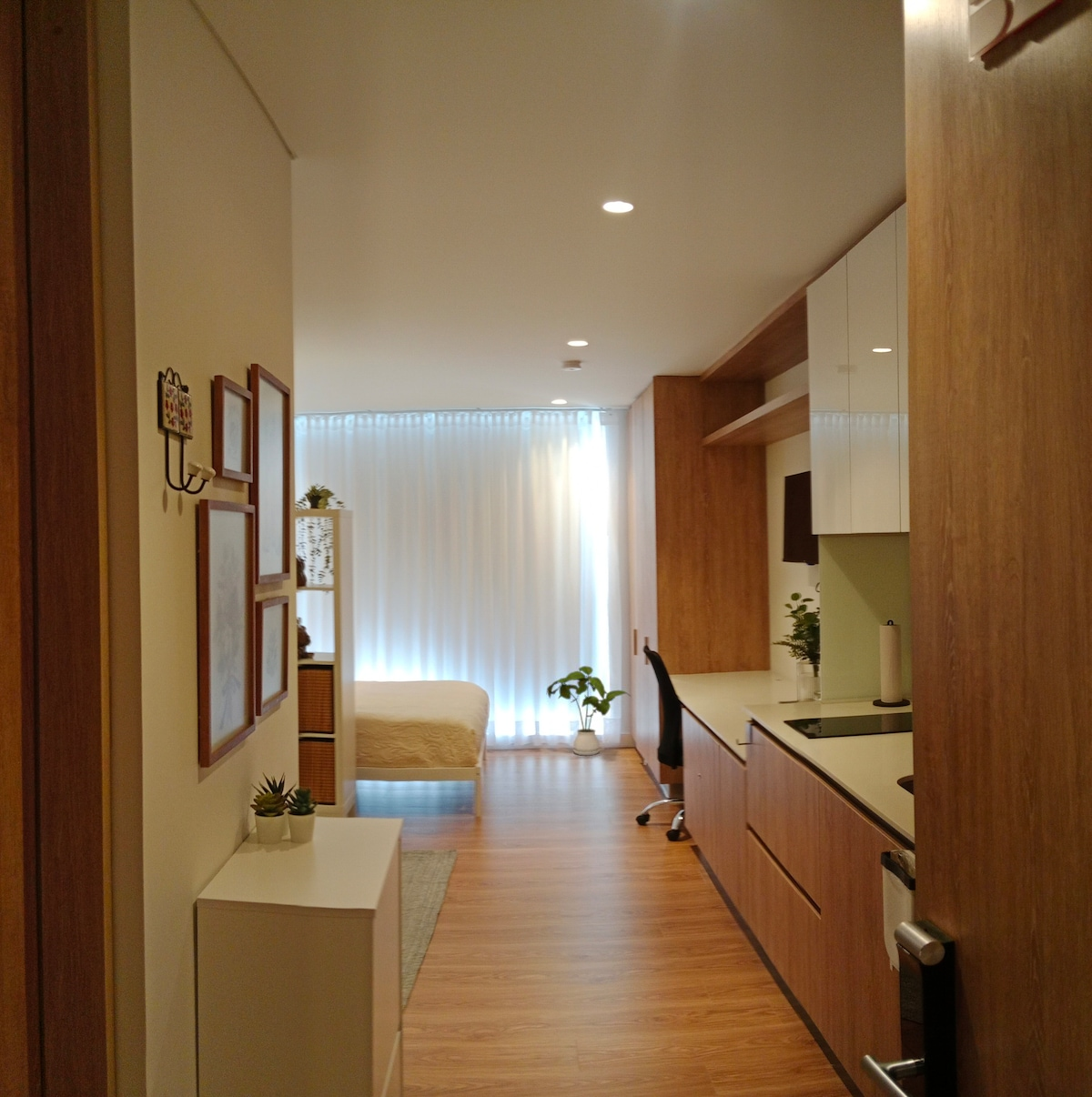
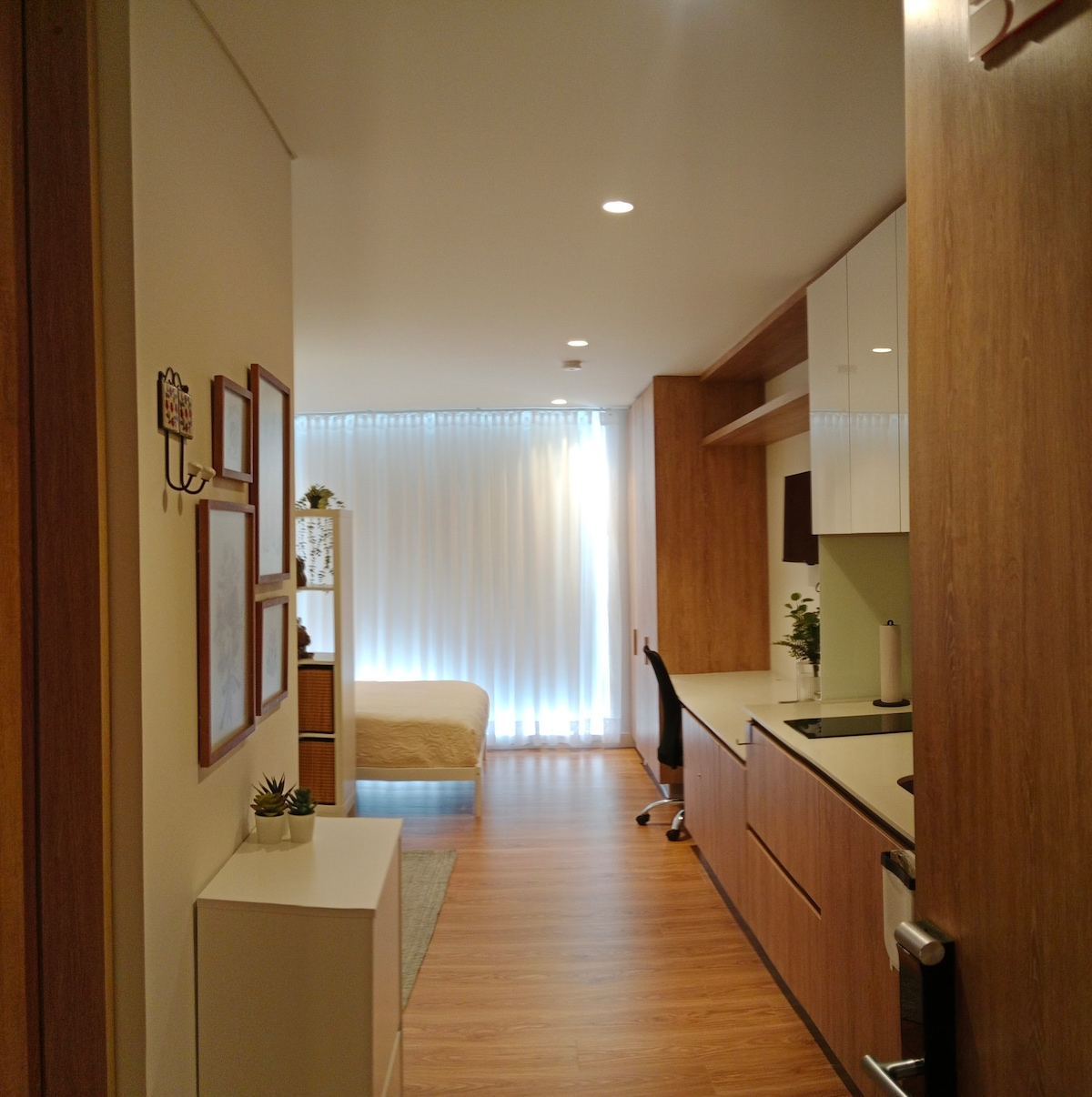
- house plant [546,665,632,756]
